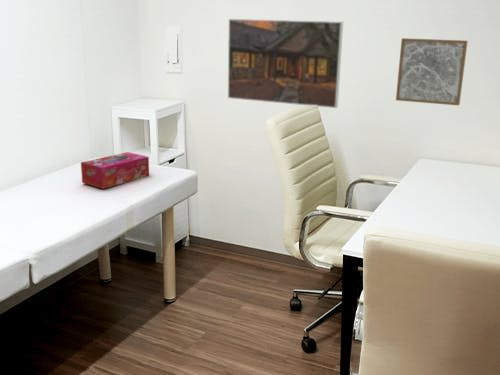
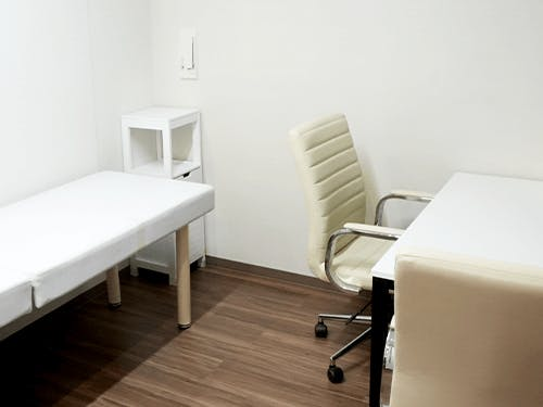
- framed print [227,18,344,109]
- wall art [395,37,469,106]
- tissue box [80,151,150,190]
